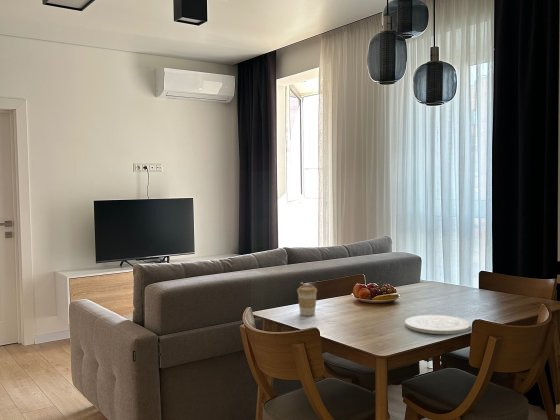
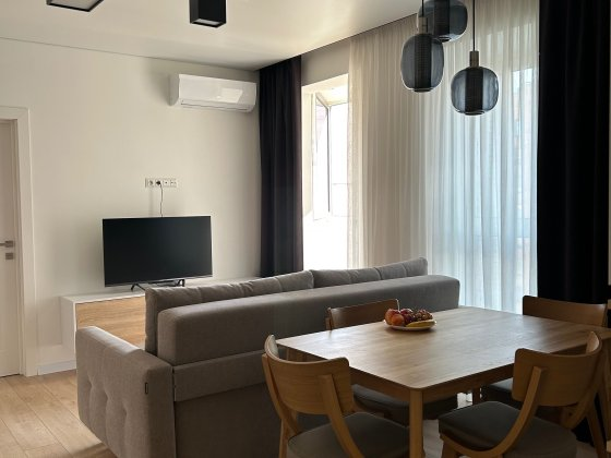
- coffee cup [296,284,318,317]
- plate [404,314,472,335]
